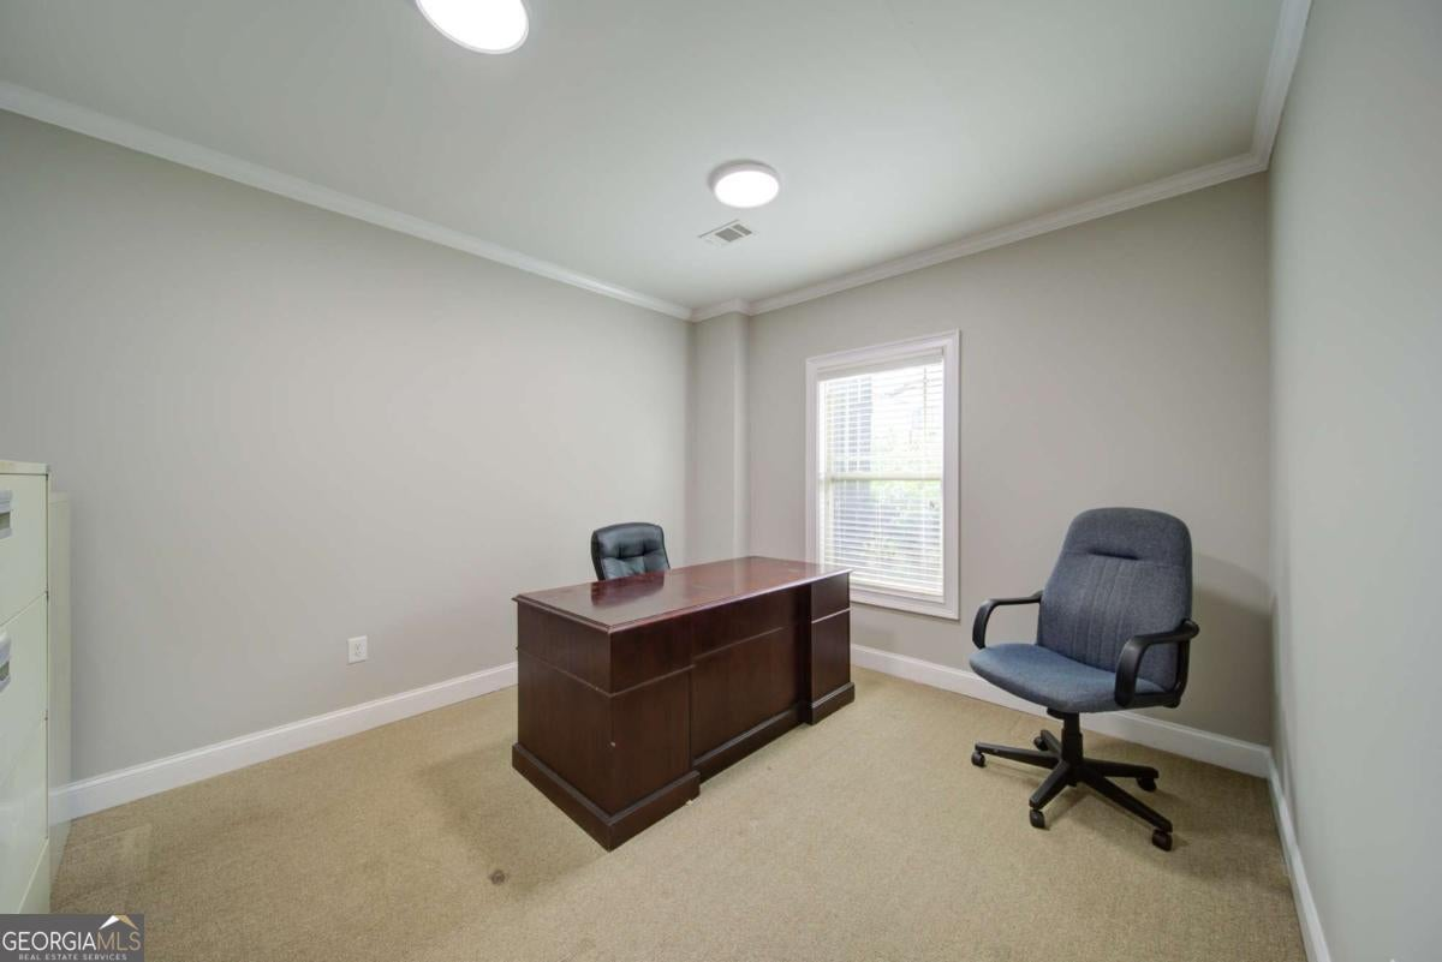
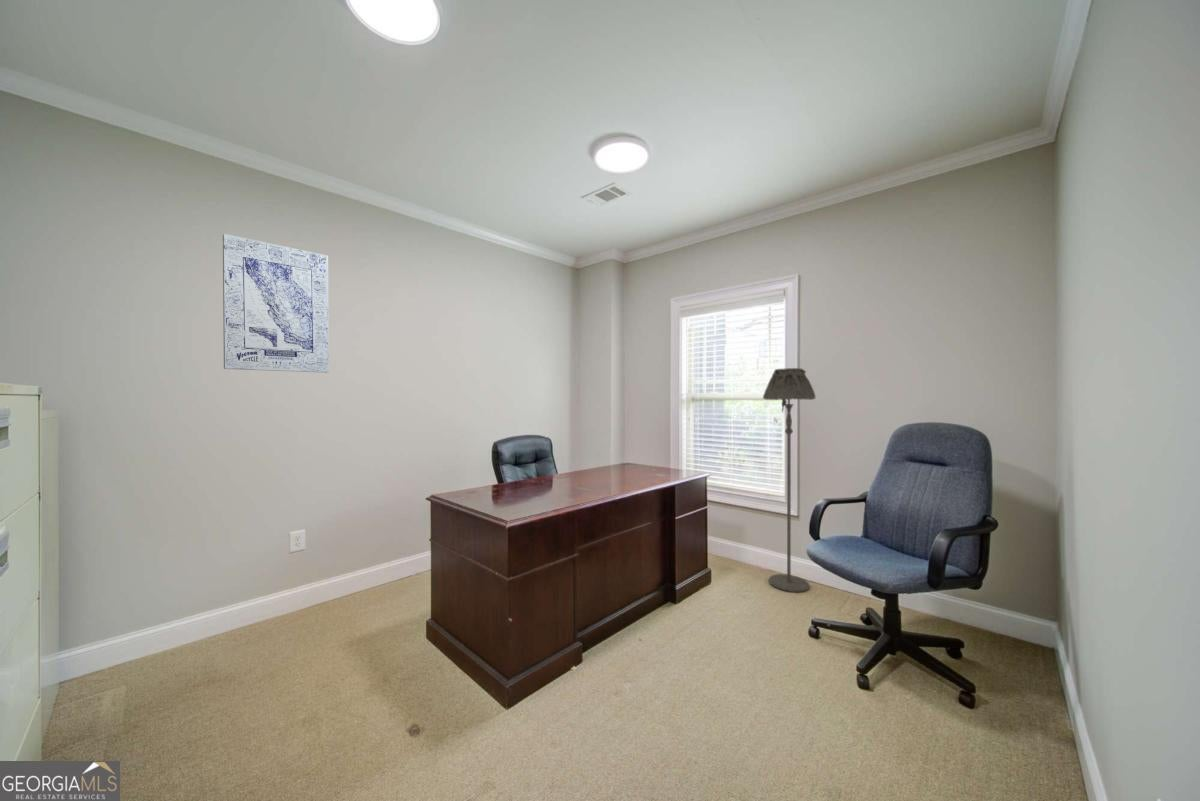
+ wall art [222,233,330,374]
+ floor lamp [762,367,816,593]
